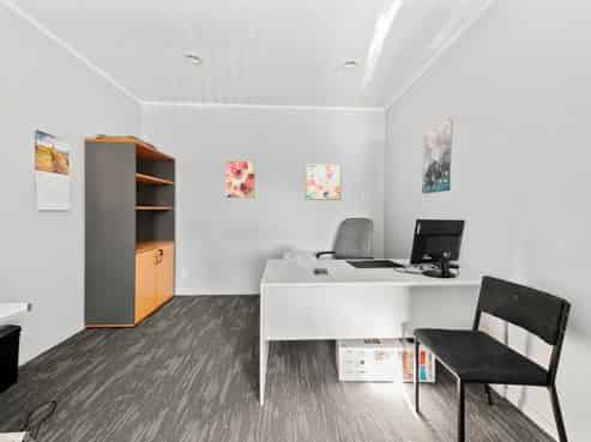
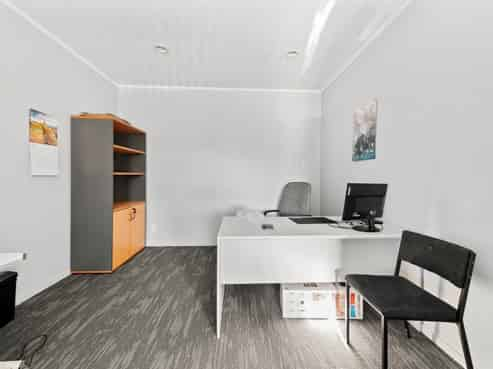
- wall art [304,163,343,201]
- wall art [224,161,255,199]
